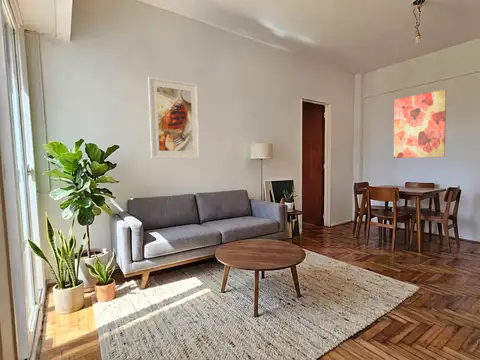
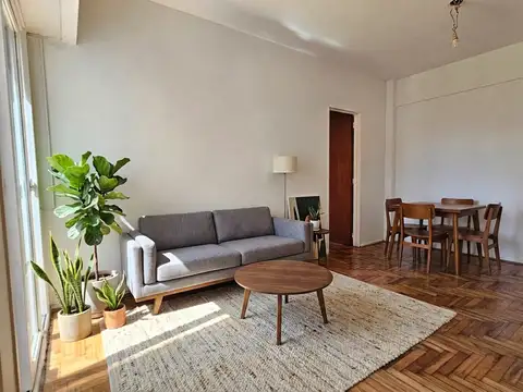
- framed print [147,76,201,160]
- wall art [393,89,447,159]
